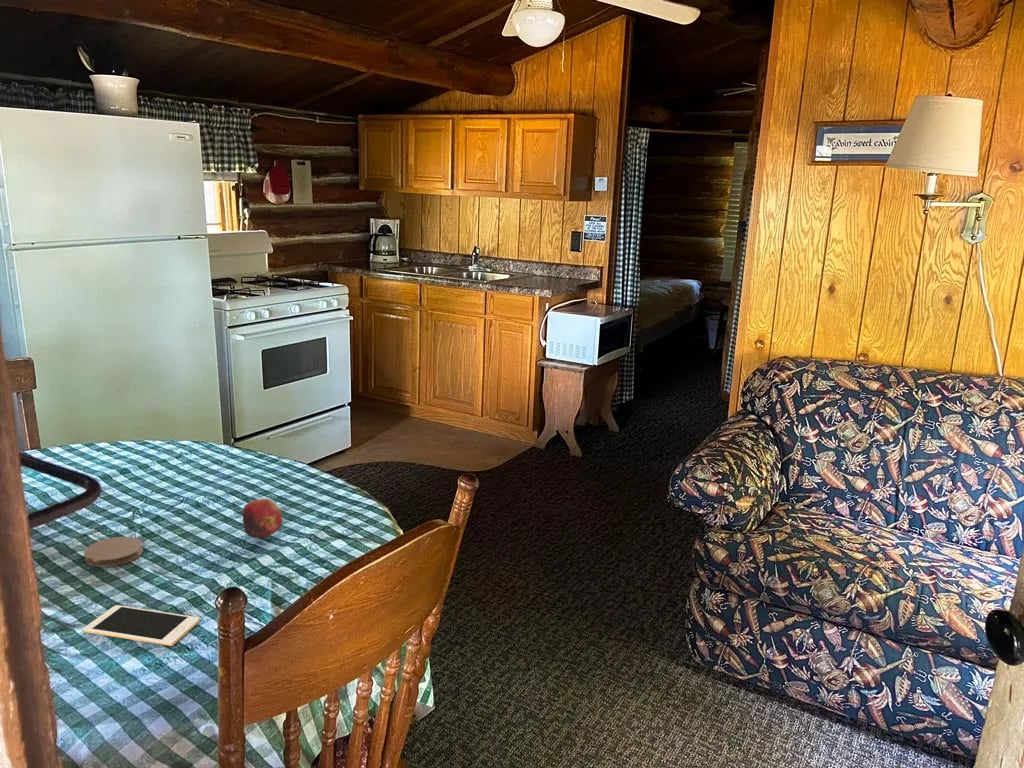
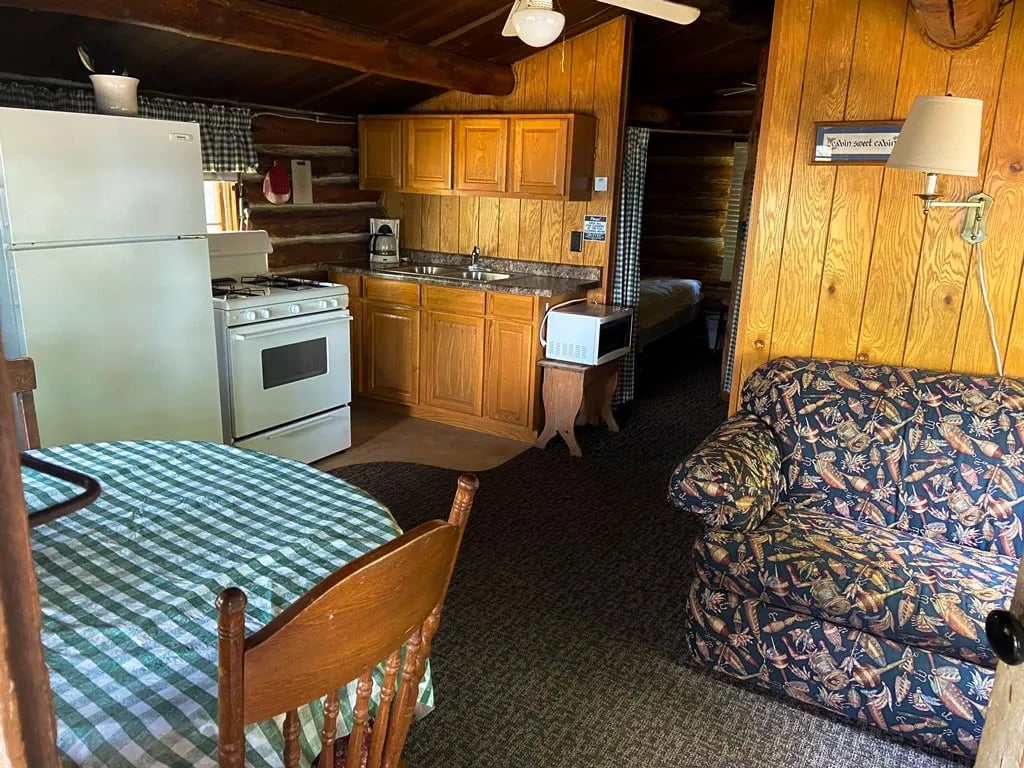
- fruit [241,498,283,539]
- cell phone [82,604,201,647]
- coaster [83,536,144,568]
